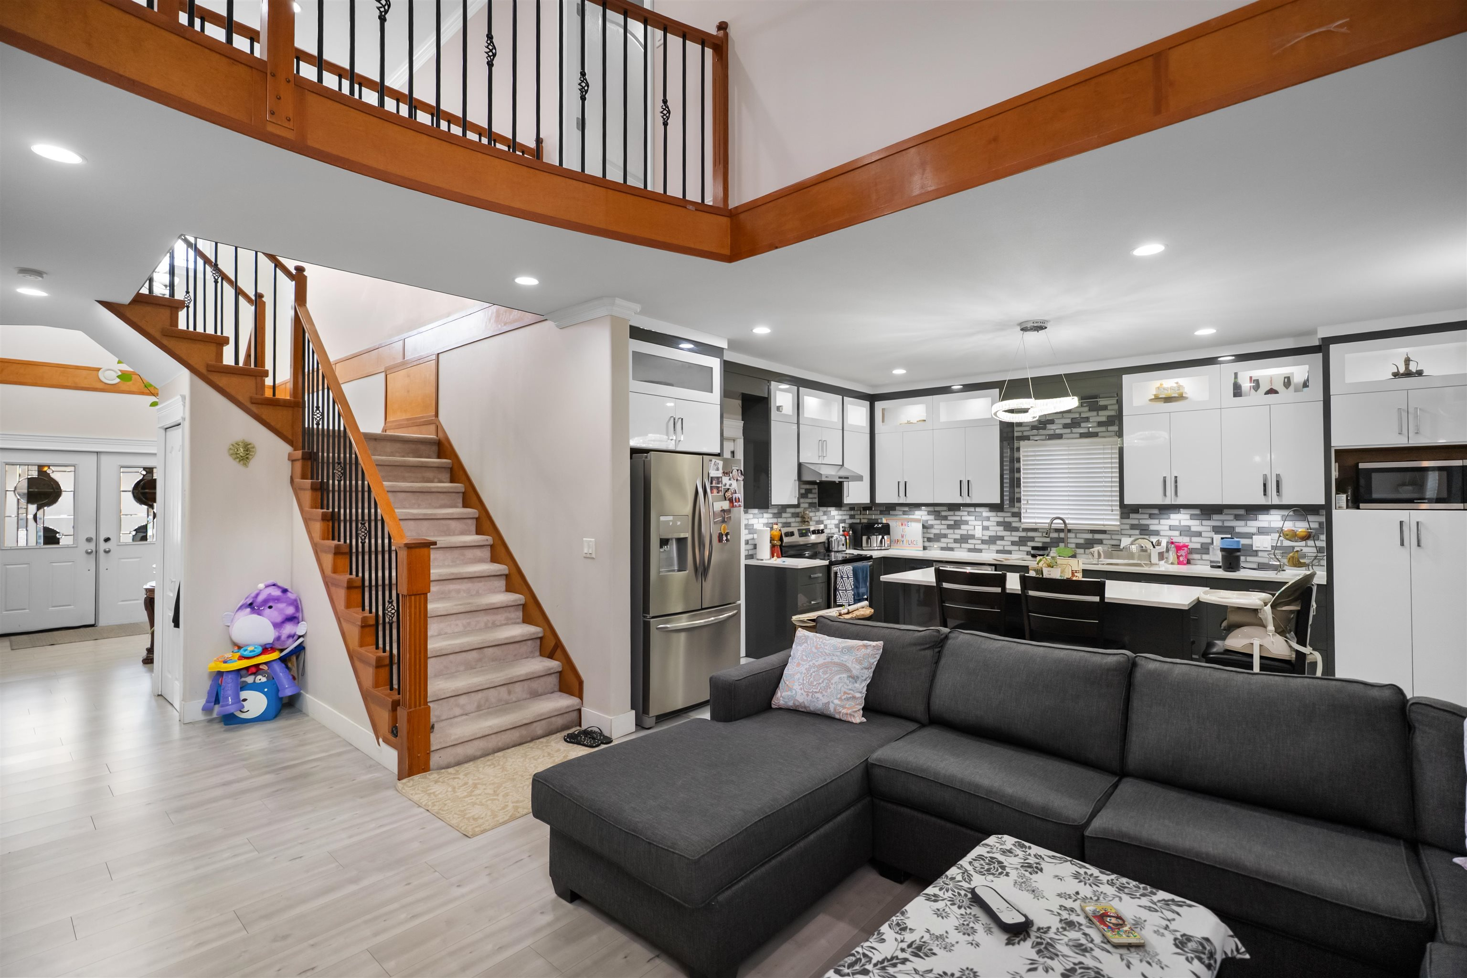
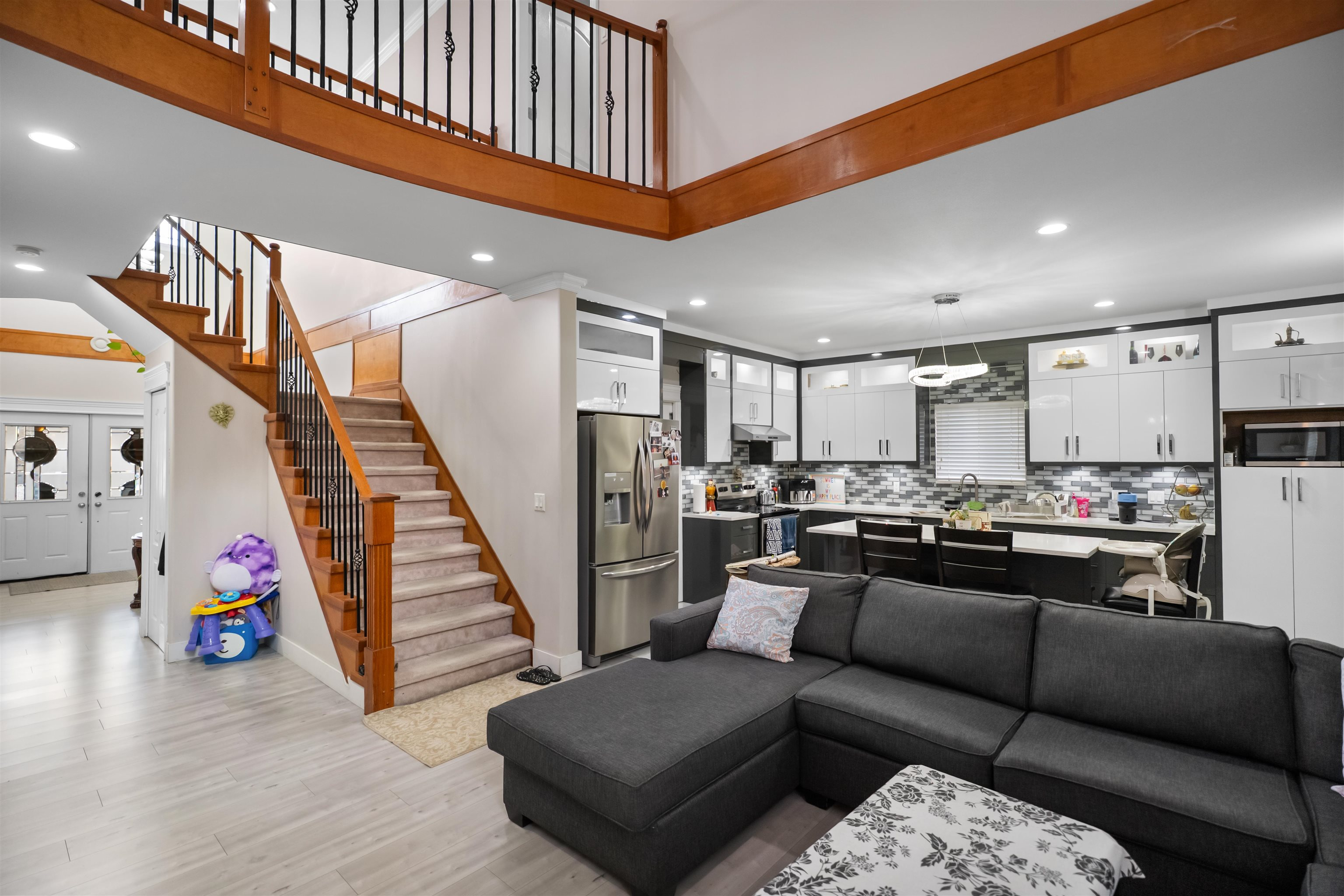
- remote control [970,885,1030,933]
- smartphone [1080,902,1145,945]
